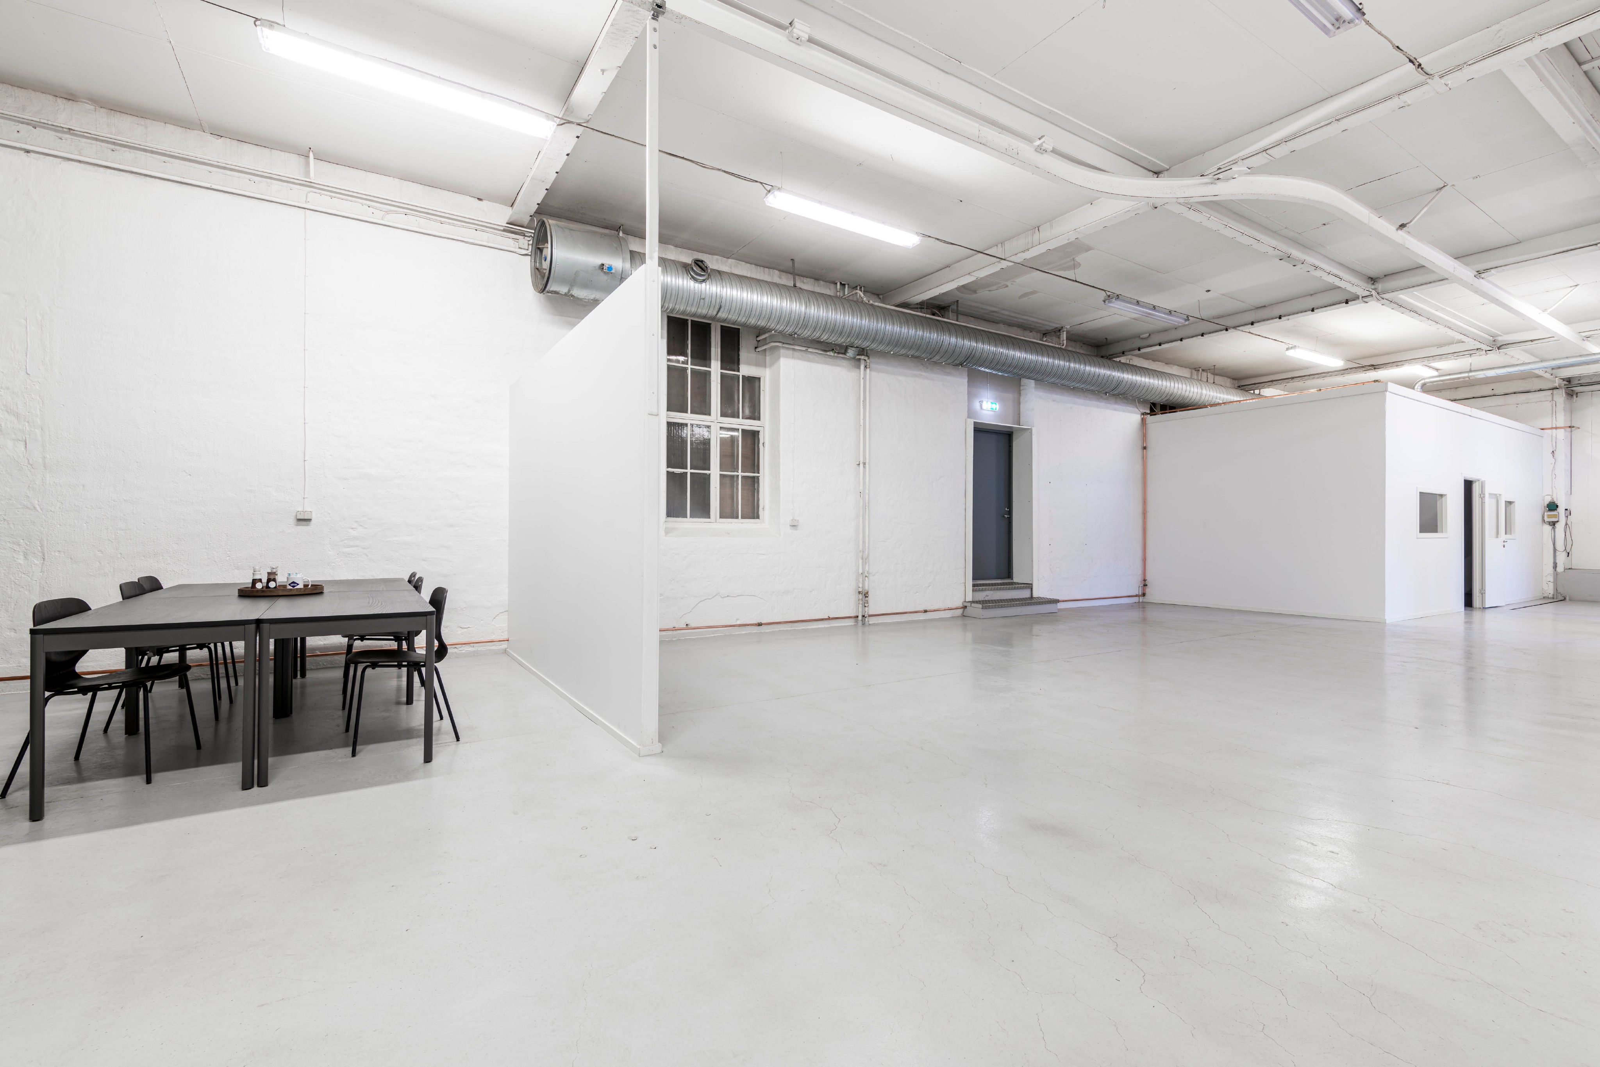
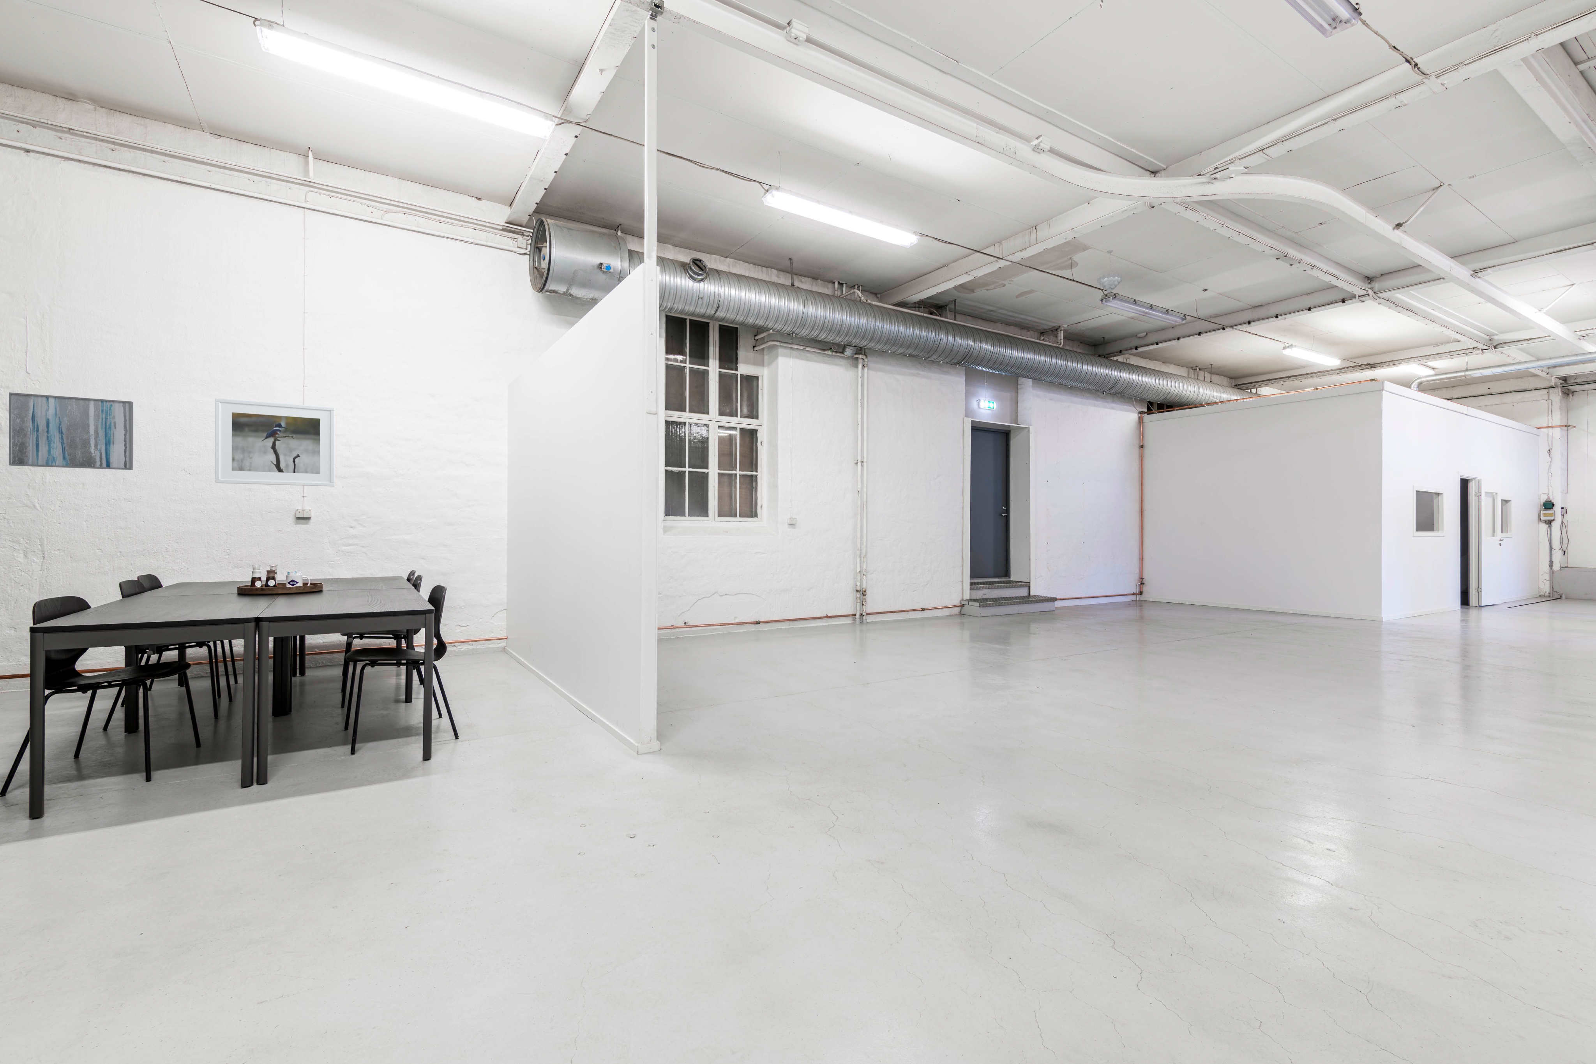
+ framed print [215,398,335,487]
+ pendant light [1097,249,1123,293]
+ wall art [8,392,133,470]
